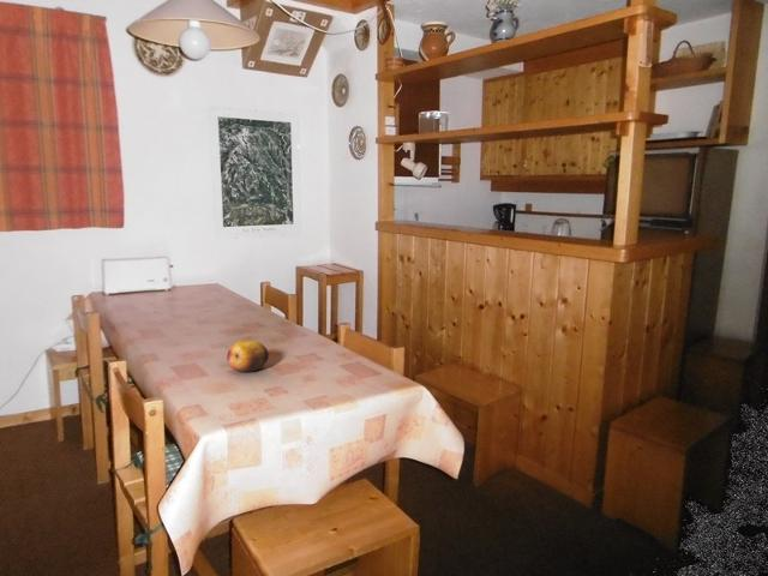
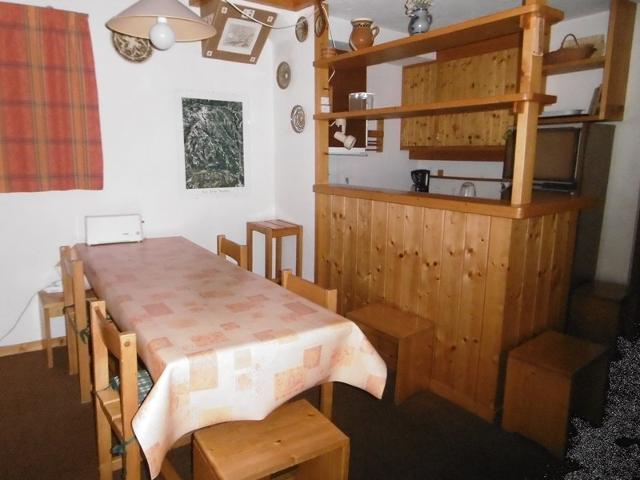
- fruit [226,338,270,373]
